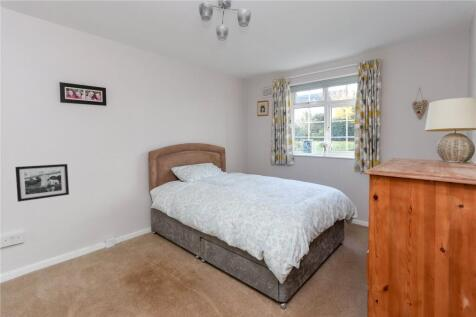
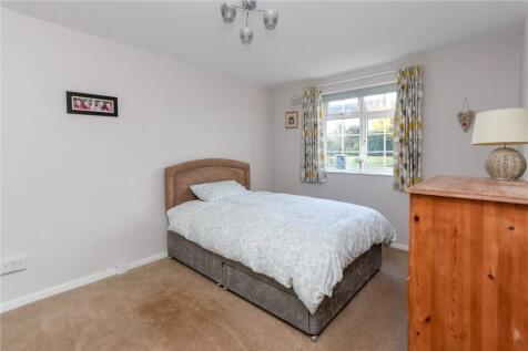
- picture frame [14,163,70,203]
